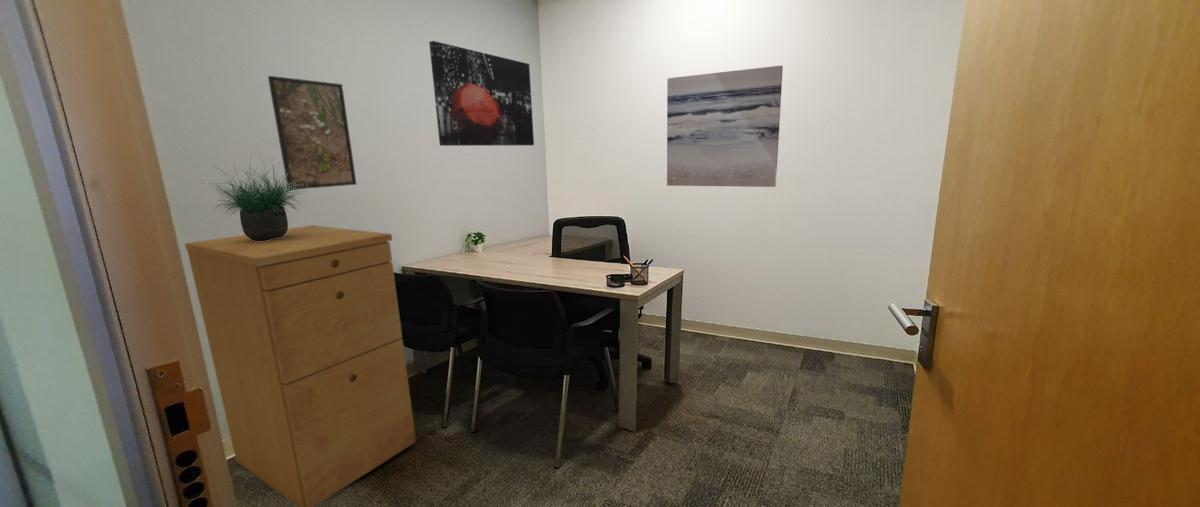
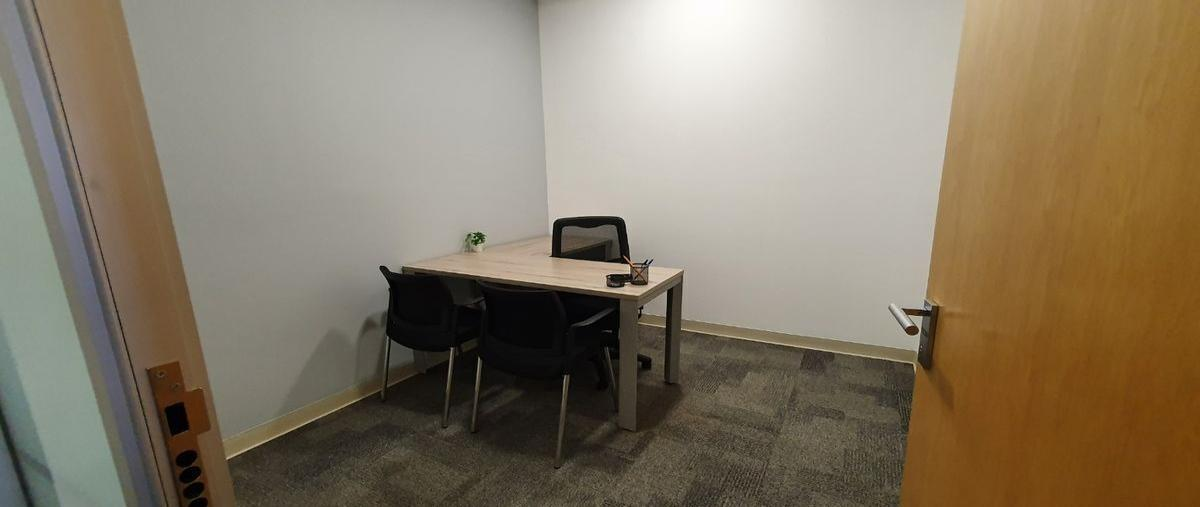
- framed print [267,75,357,190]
- filing cabinet [184,224,417,507]
- potted plant [199,151,308,241]
- wall art [428,40,535,147]
- wall art [666,65,784,188]
